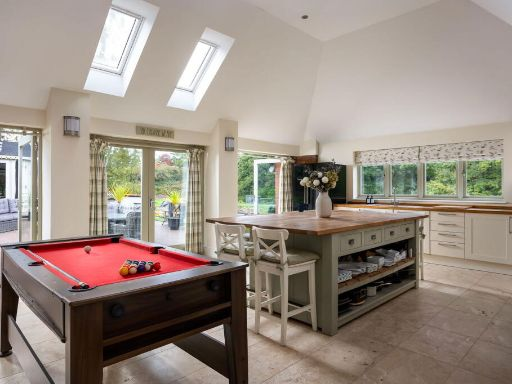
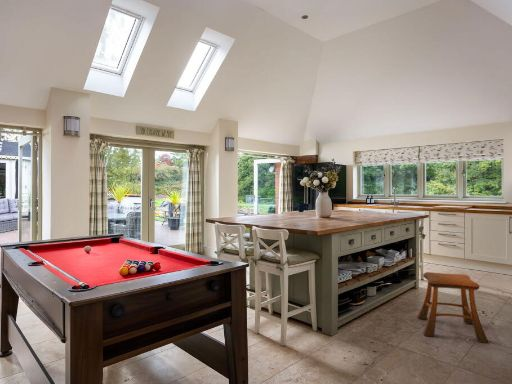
+ stool [416,271,490,344]
